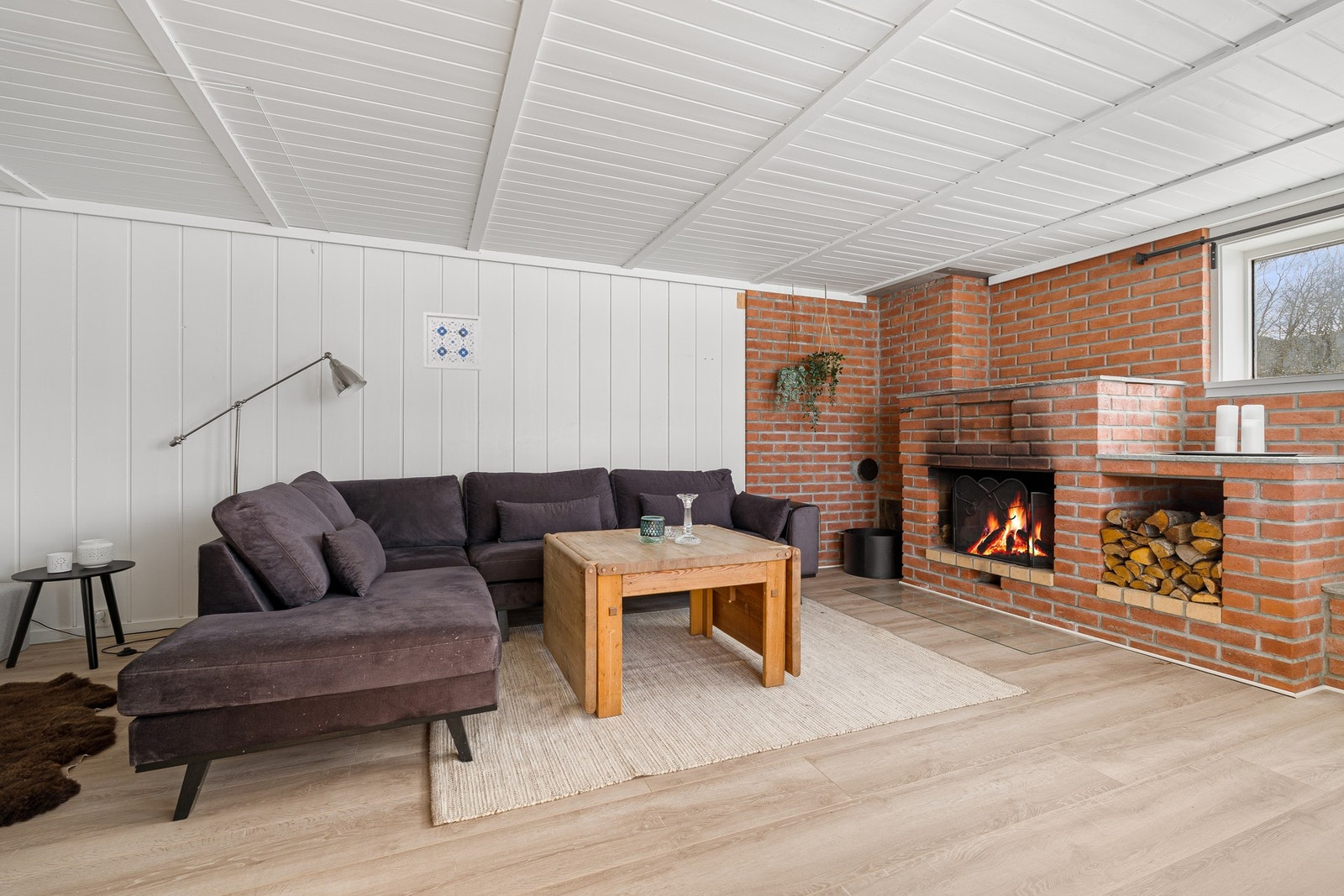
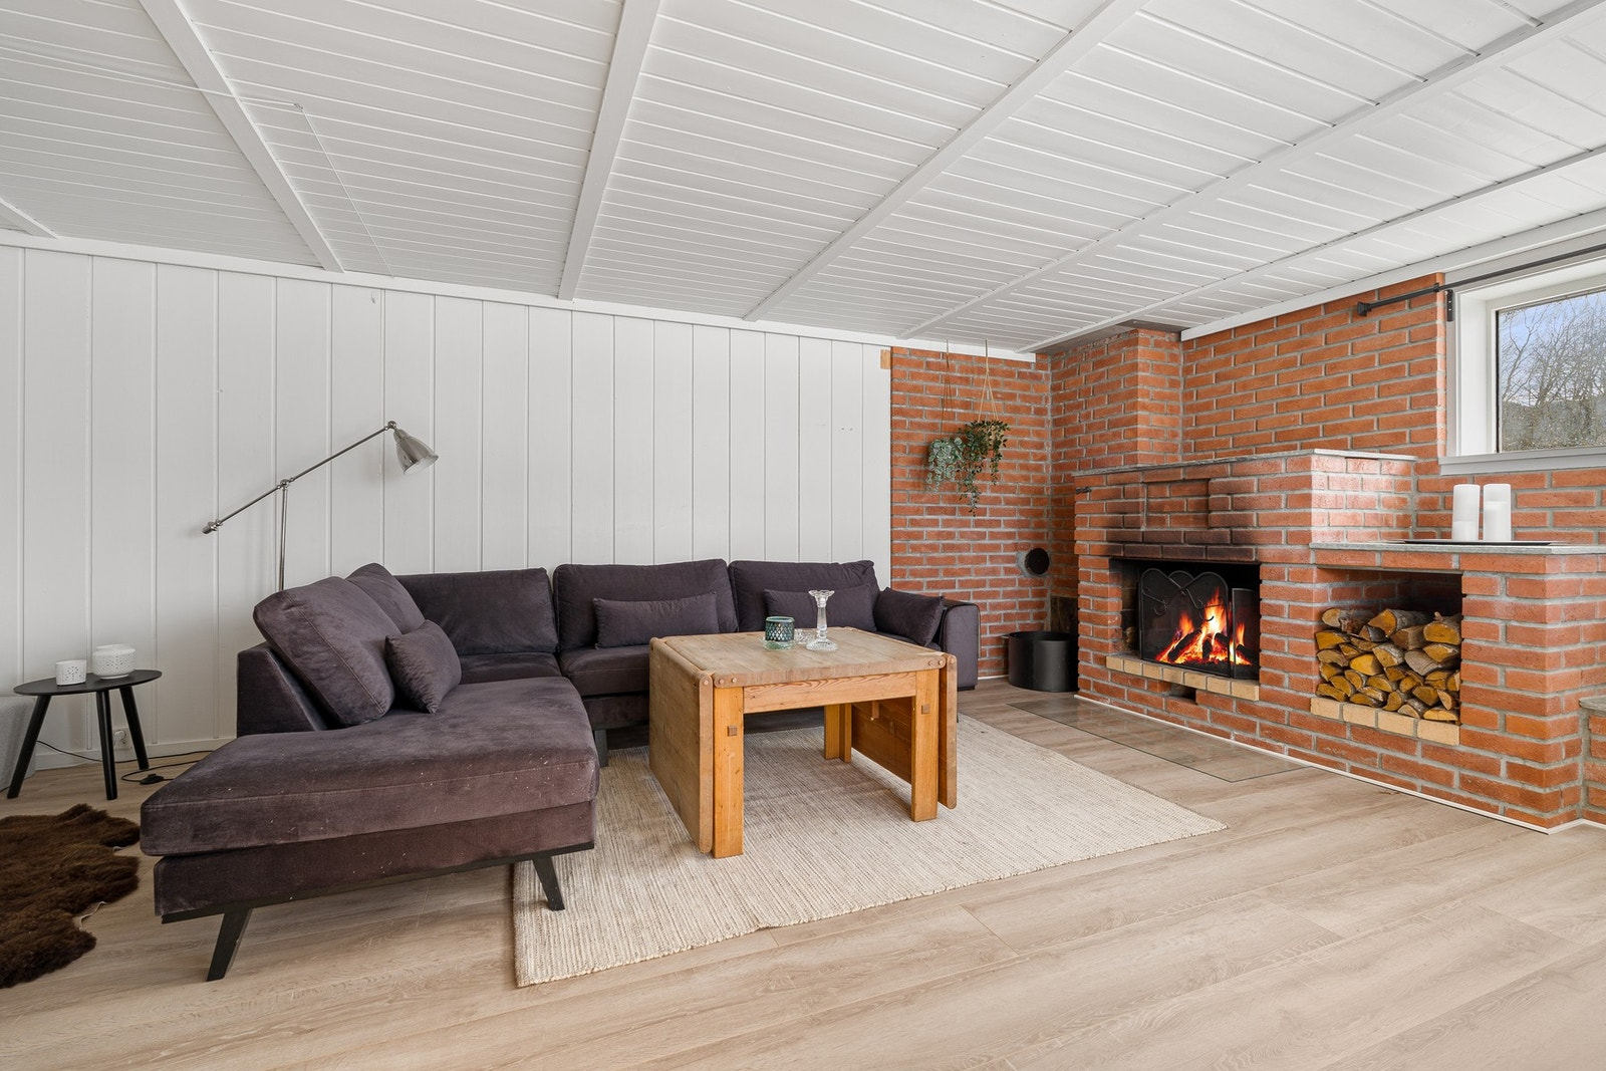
- wall art [423,311,482,371]
